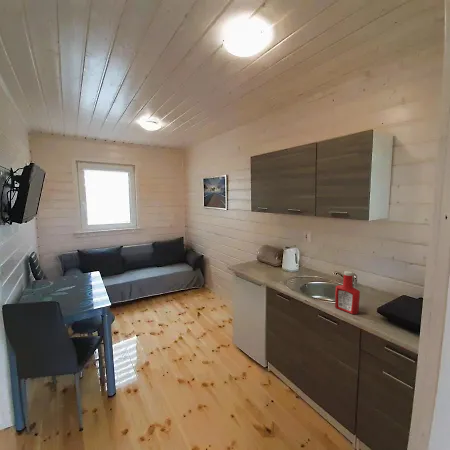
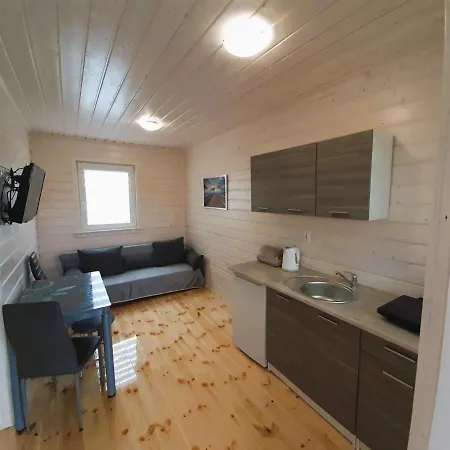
- soap bottle [334,270,361,315]
